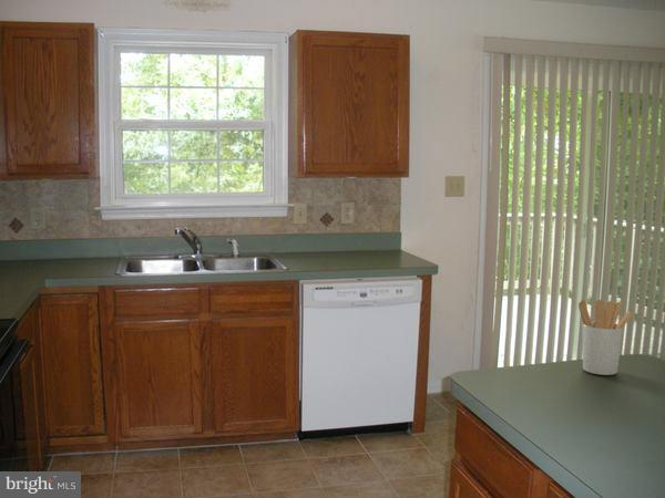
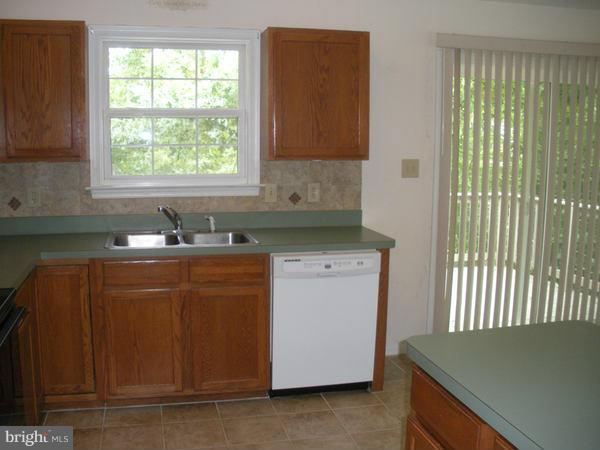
- utensil holder [577,299,634,376]
